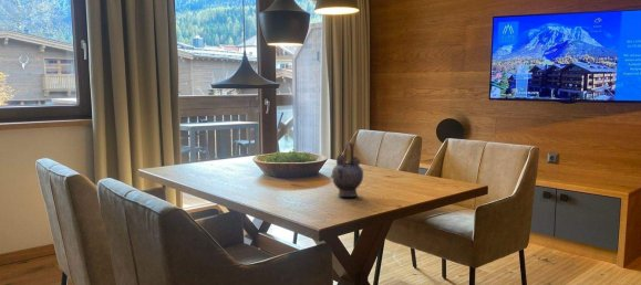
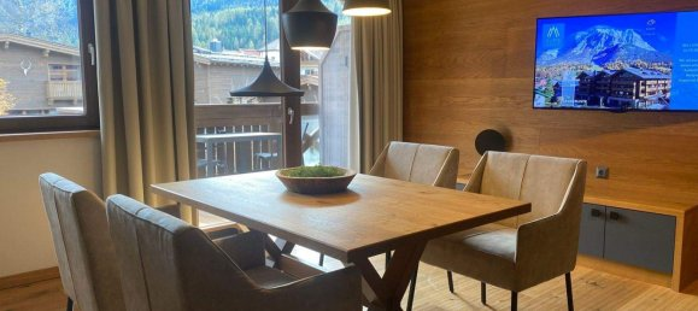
- teapot [330,141,364,198]
